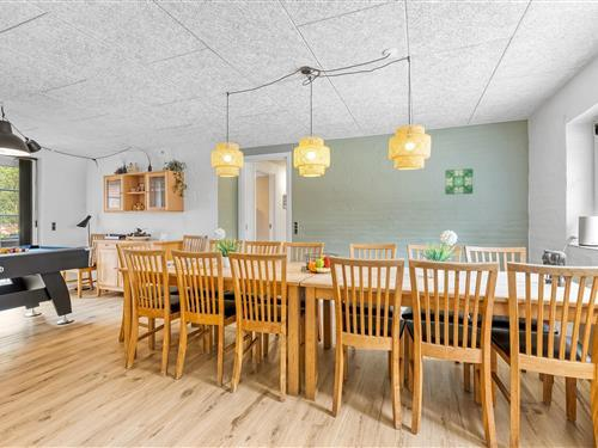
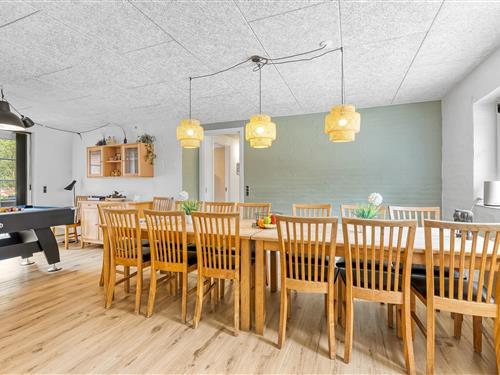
- wall art [444,167,474,196]
